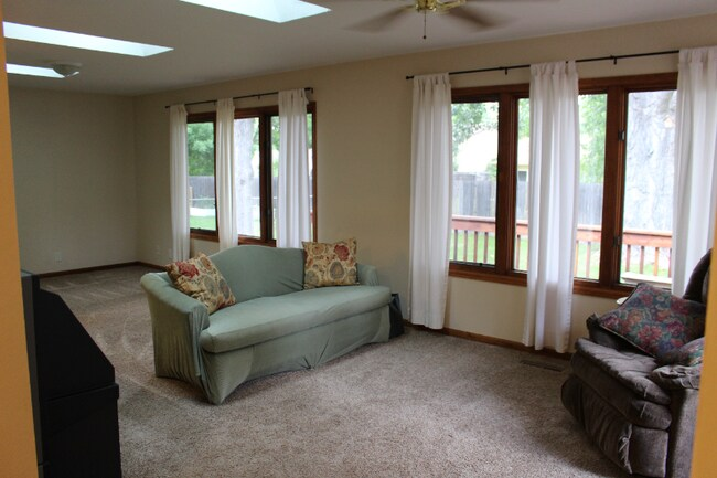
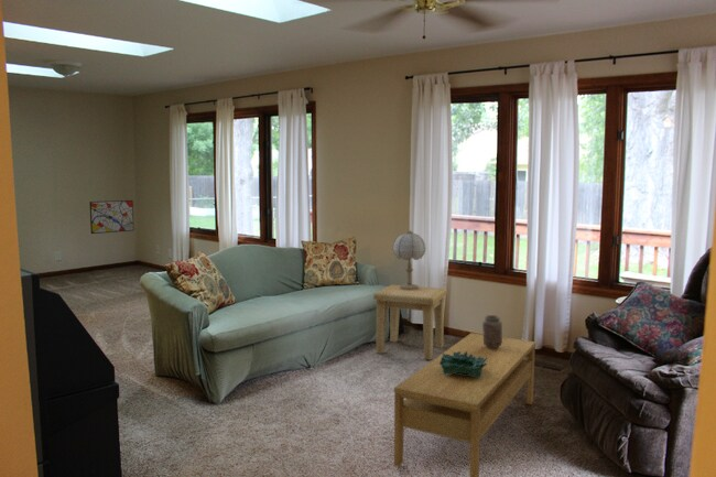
+ side table [372,283,448,361]
+ table lamp [392,229,427,290]
+ wall art [88,199,135,235]
+ decorative bowl [440,351,488,378]
+ coffee table [393,332,536,477]
+ vase [481,314,503,349]
